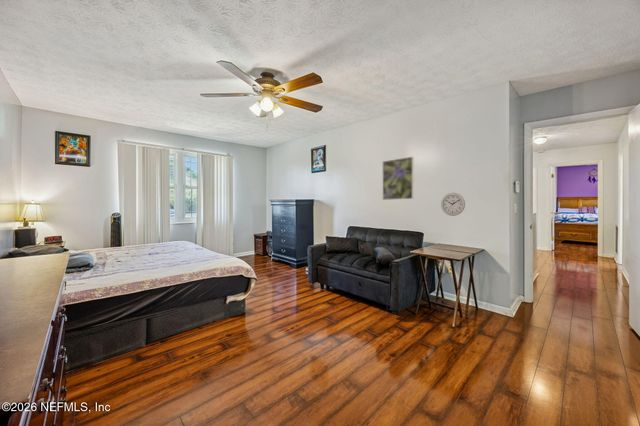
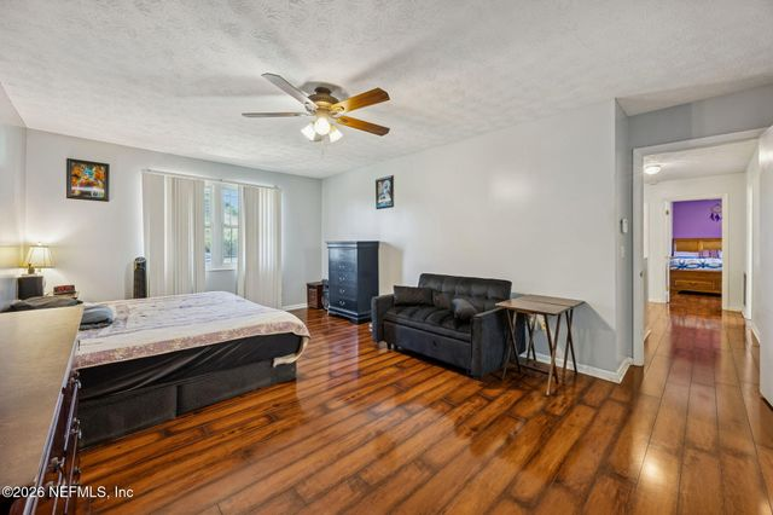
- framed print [382,156,415,201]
- wall clock [440,192,466,217]
